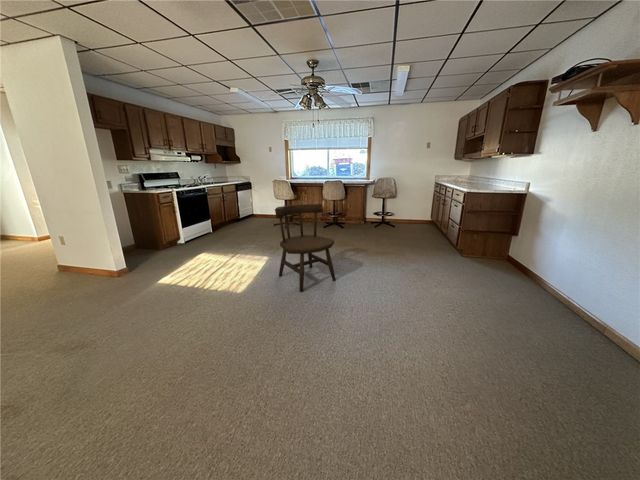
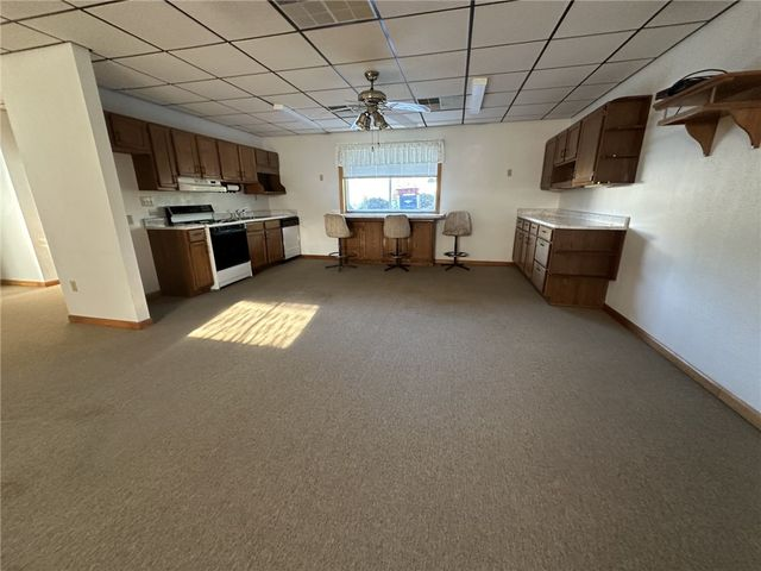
- dining chair [274,203,337,293]
